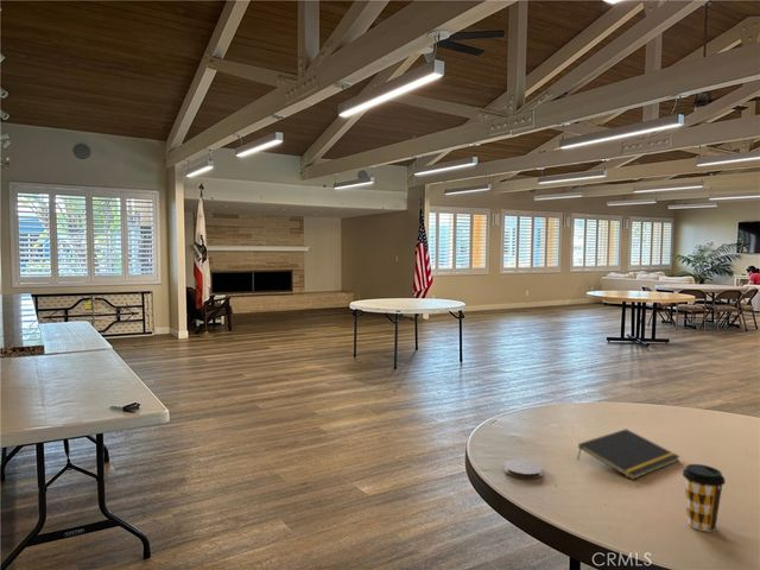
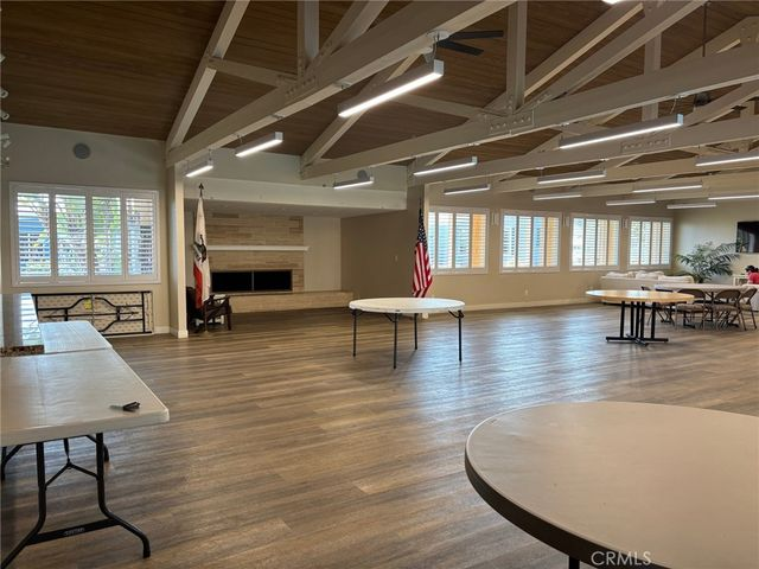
- coffee cup [682,463,727,532]
- notepad [576,428,682,481]
- coaster [502,457,544,480]
